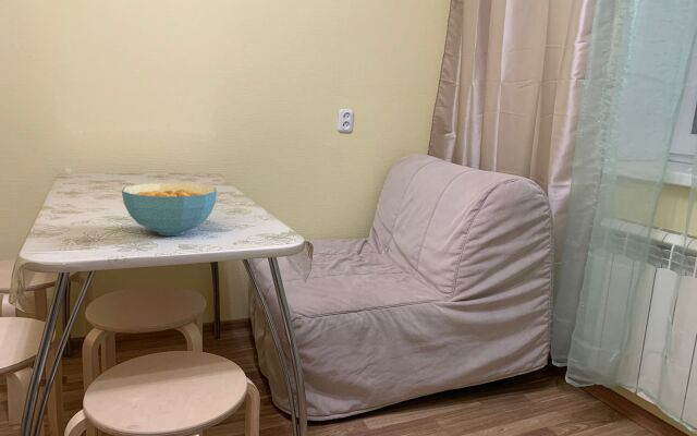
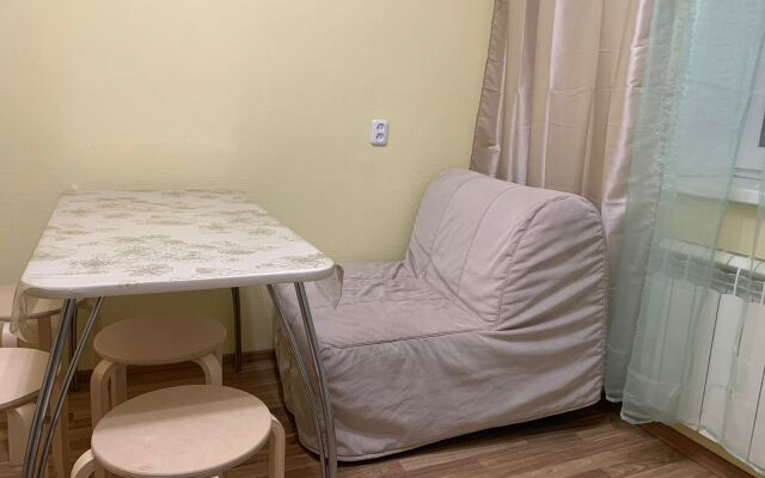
- cereal bowl [121,182,218,237]
